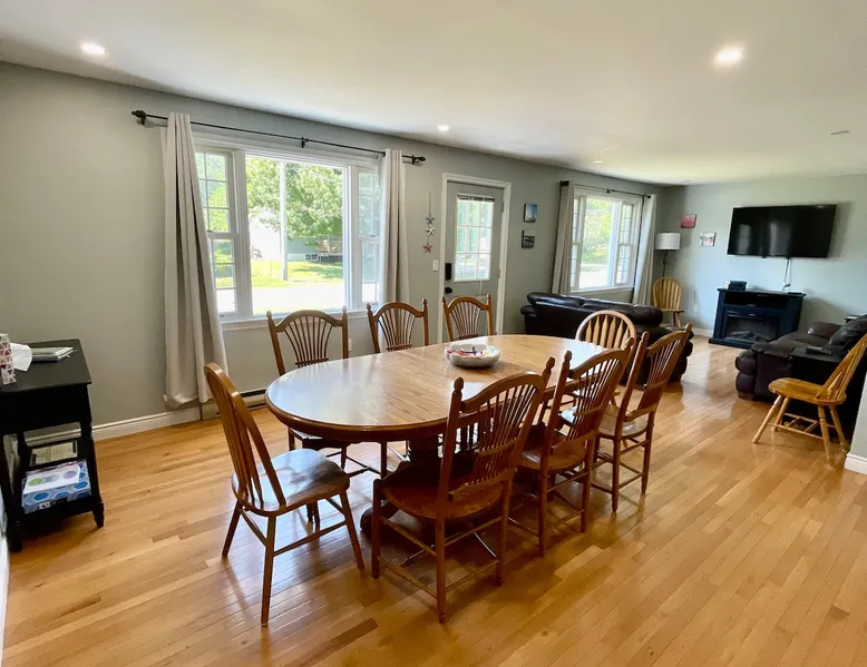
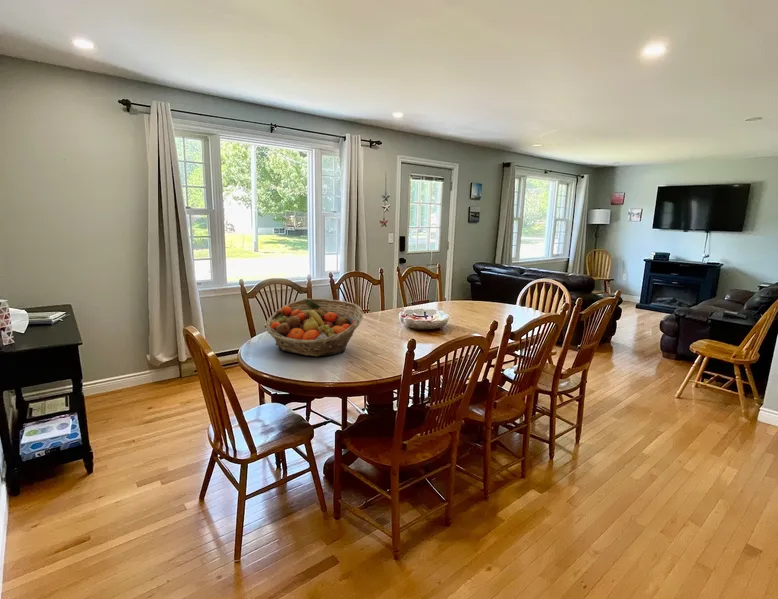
+ fruit basket [264,298,364,357]
